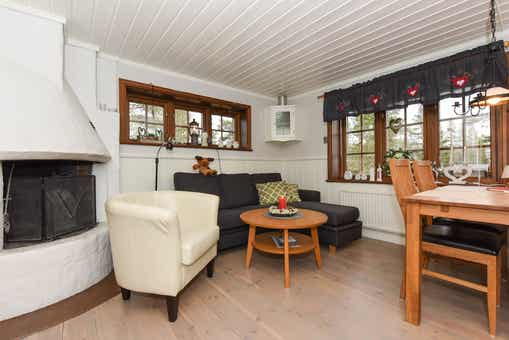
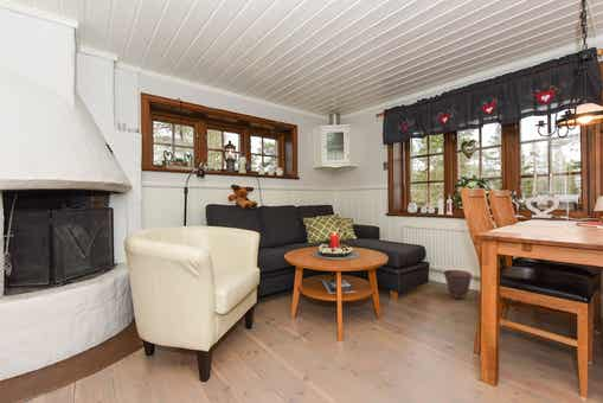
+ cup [443,269,473,300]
